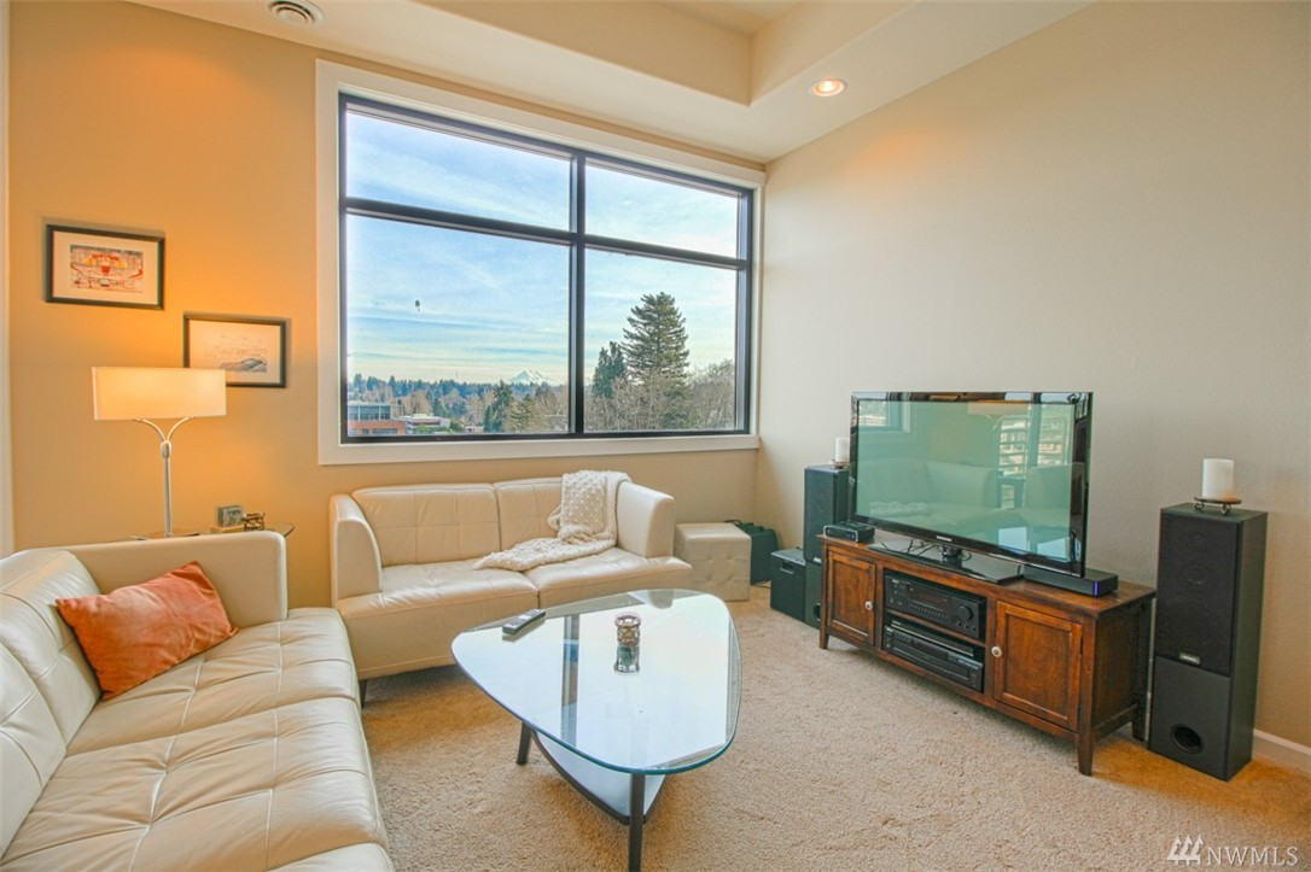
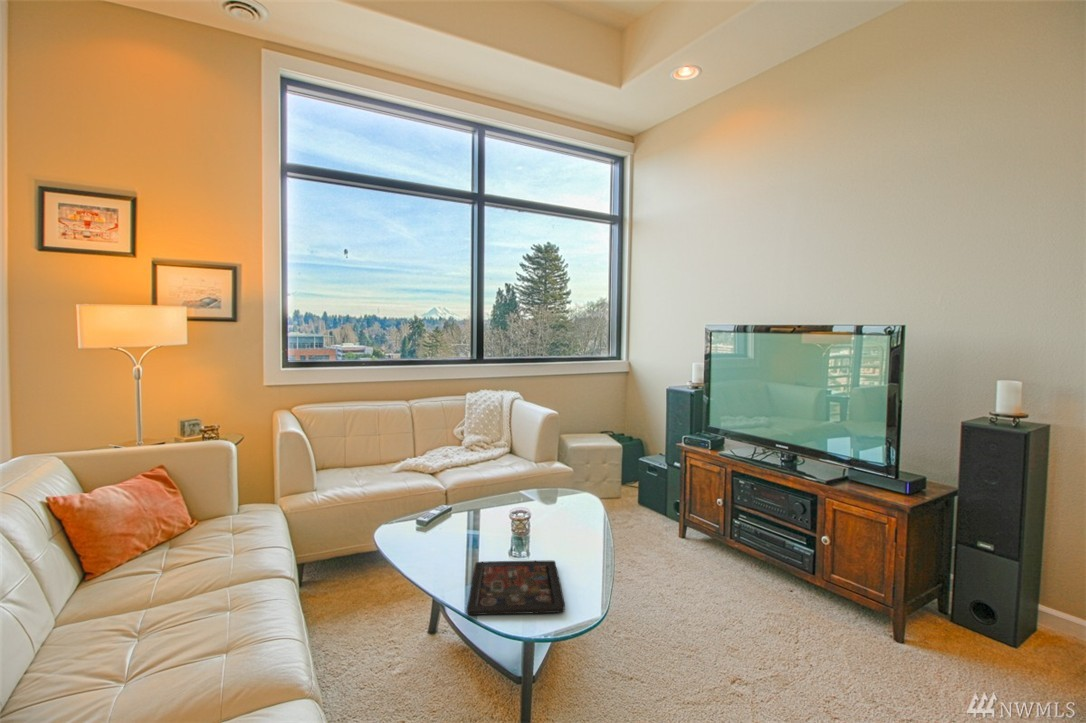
+ decorative tray [466,560,566,616]
